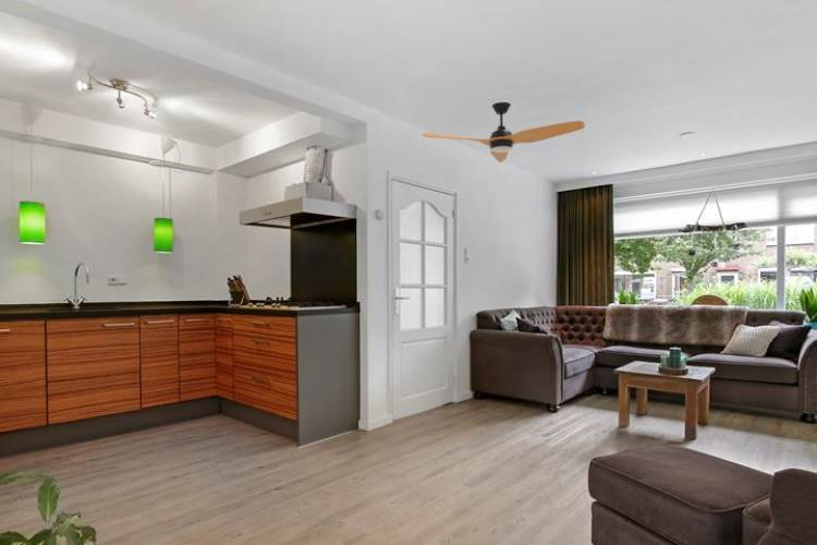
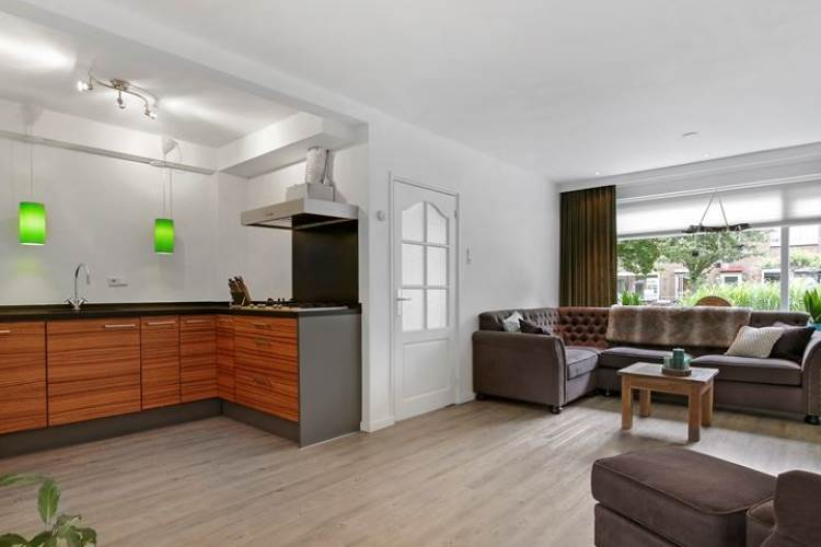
- electric fan [422,101,586,164]
